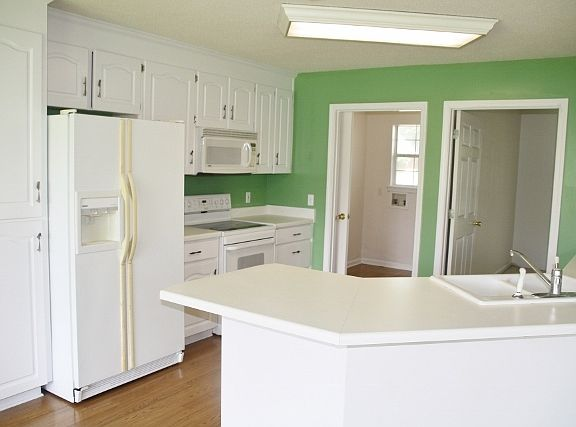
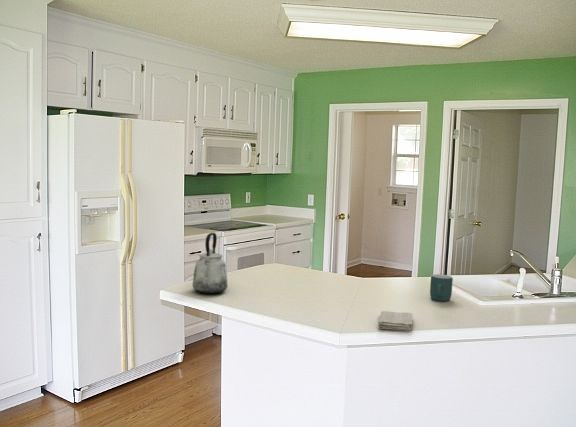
+ washcloth [377,310,414,332]
+ kettle [192,232,229,295]
+ mug [429,273,454,302]
